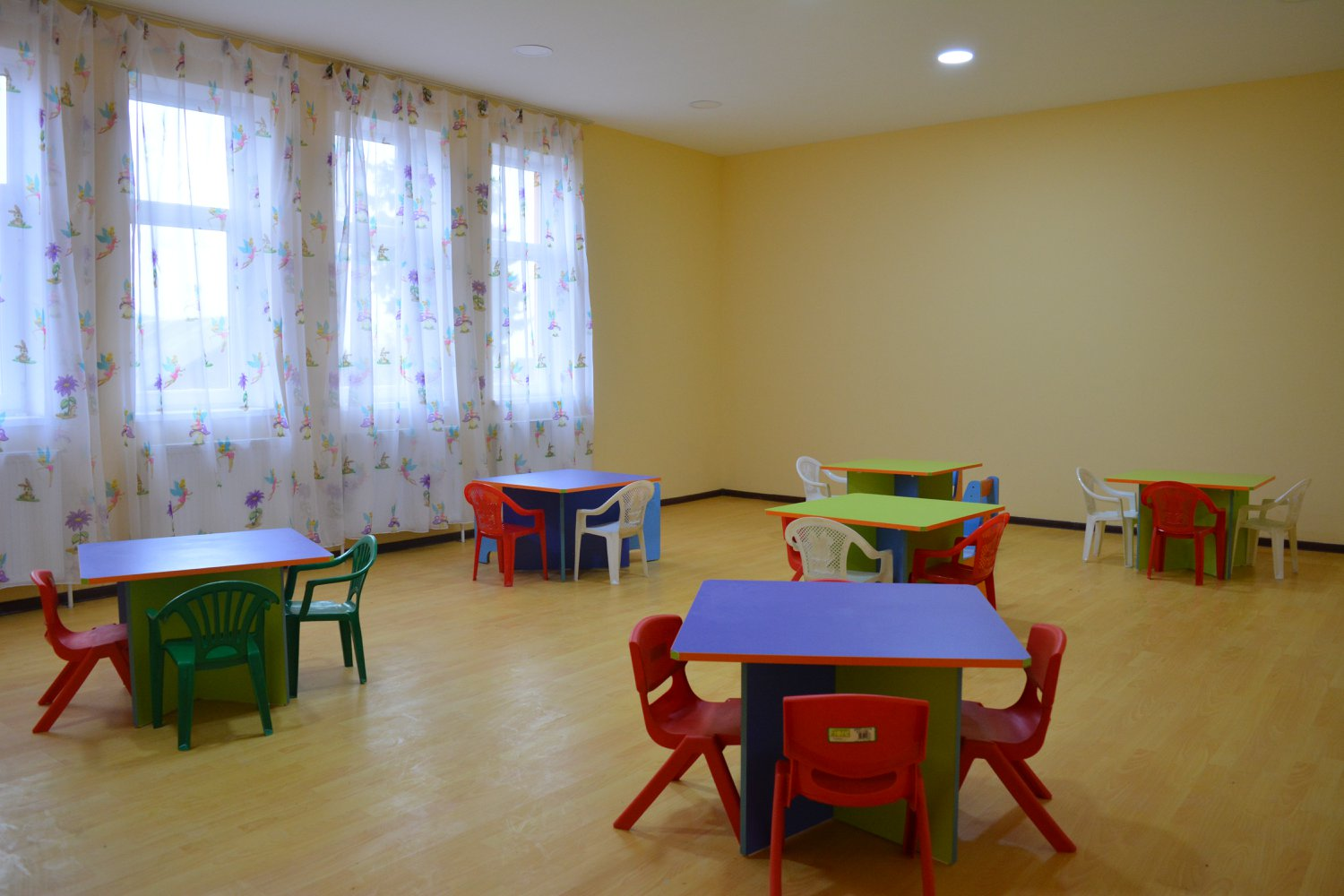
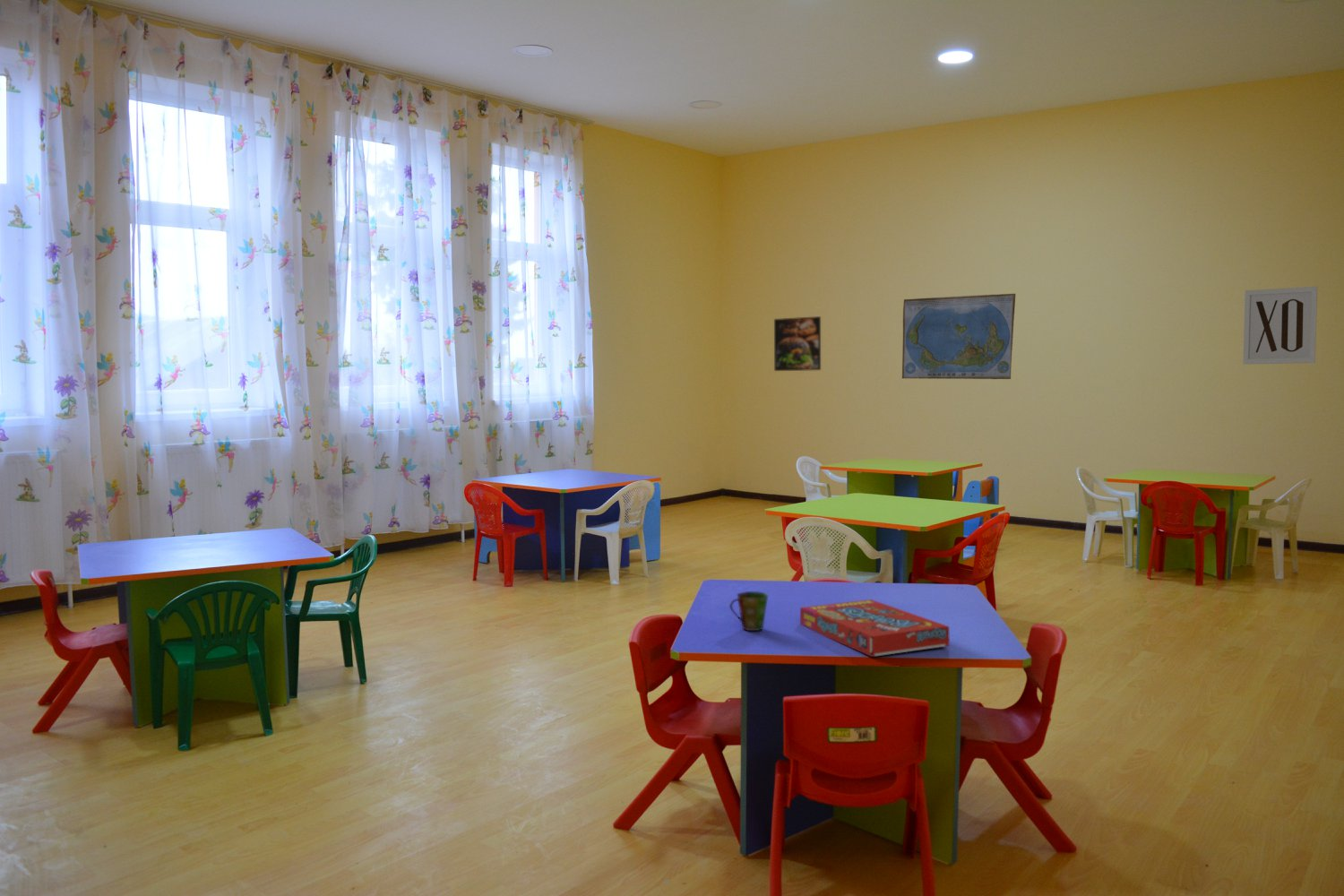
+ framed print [773,315,822,372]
+ snack box [799,599,951,658]
+ wall art [1242,286,1318,365]
+ world map [901,293,1016,380]
+ cup [728,590,769,632]
